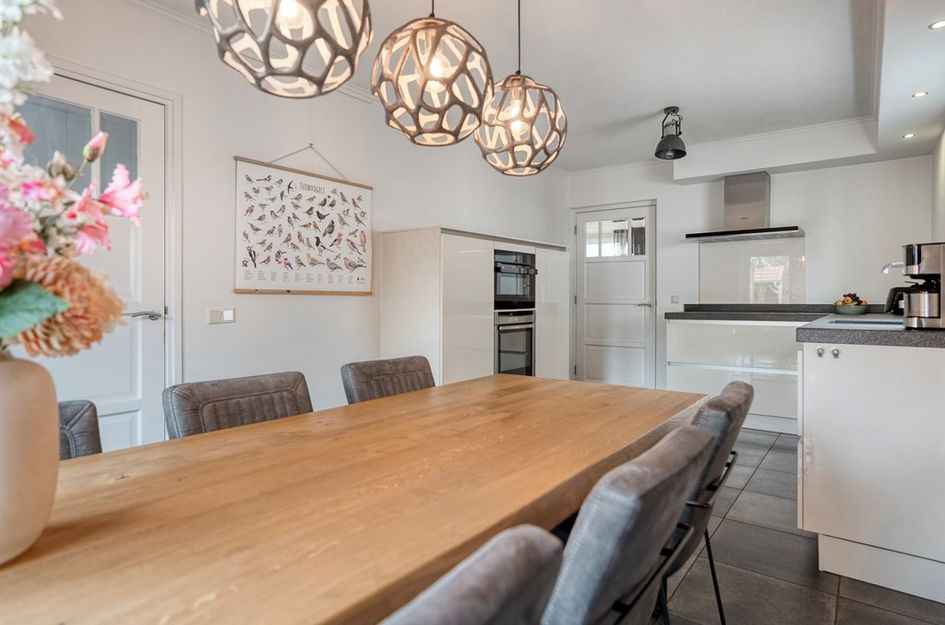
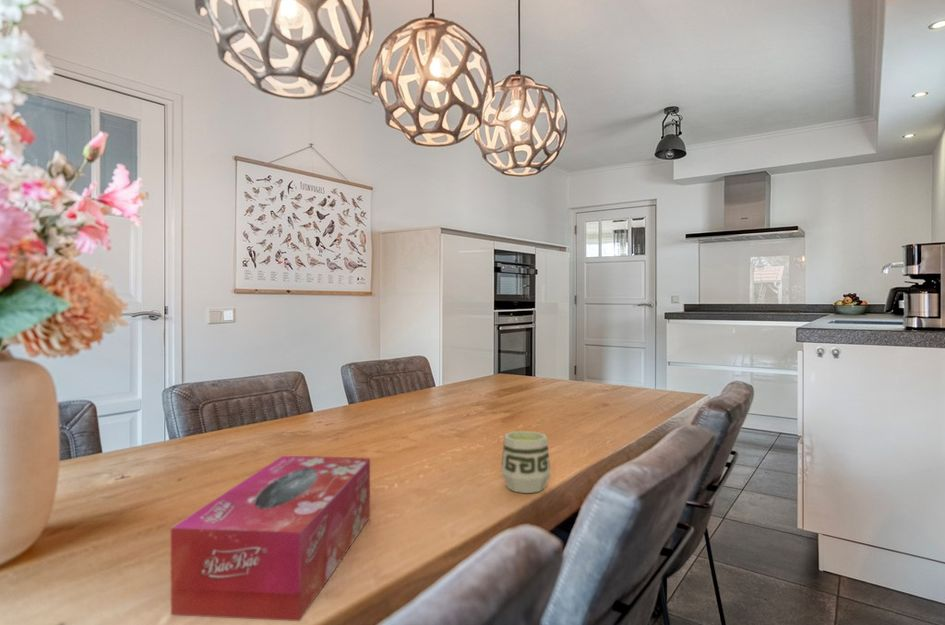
+ tissue box [170,455,371,622]
+ cup [500,430,552,494]
